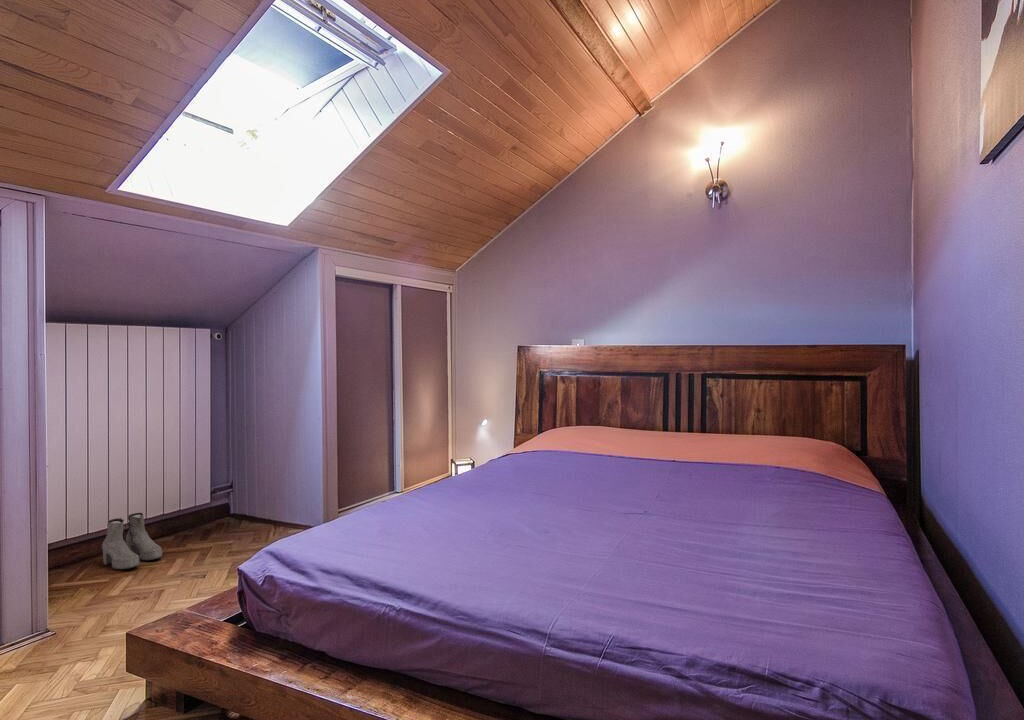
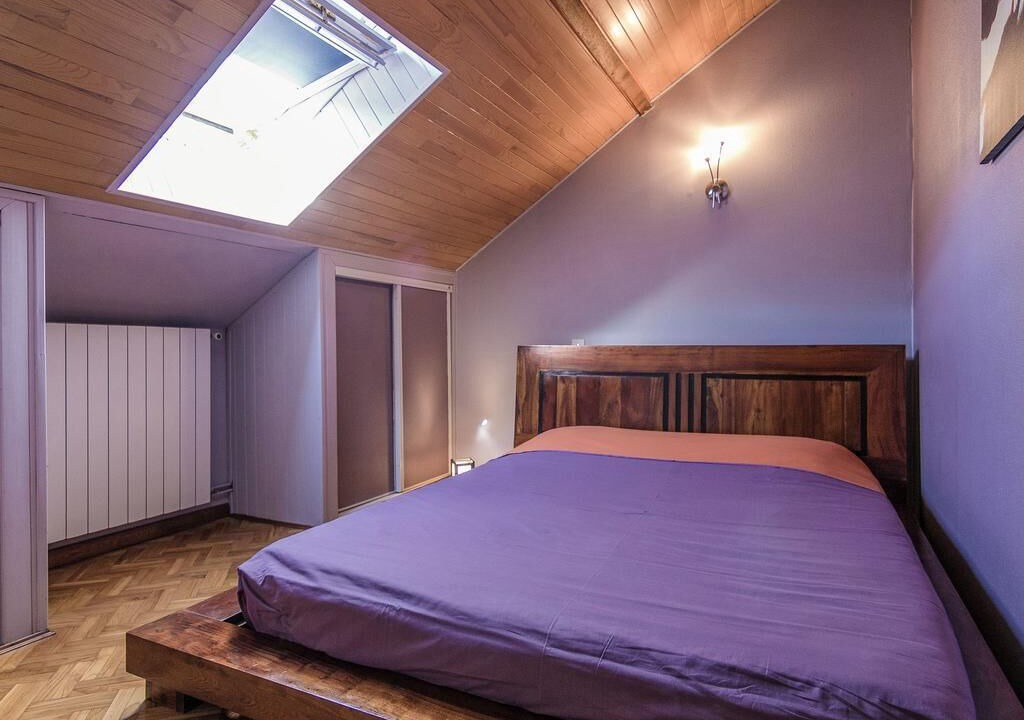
- boots [101,512,163,570]
